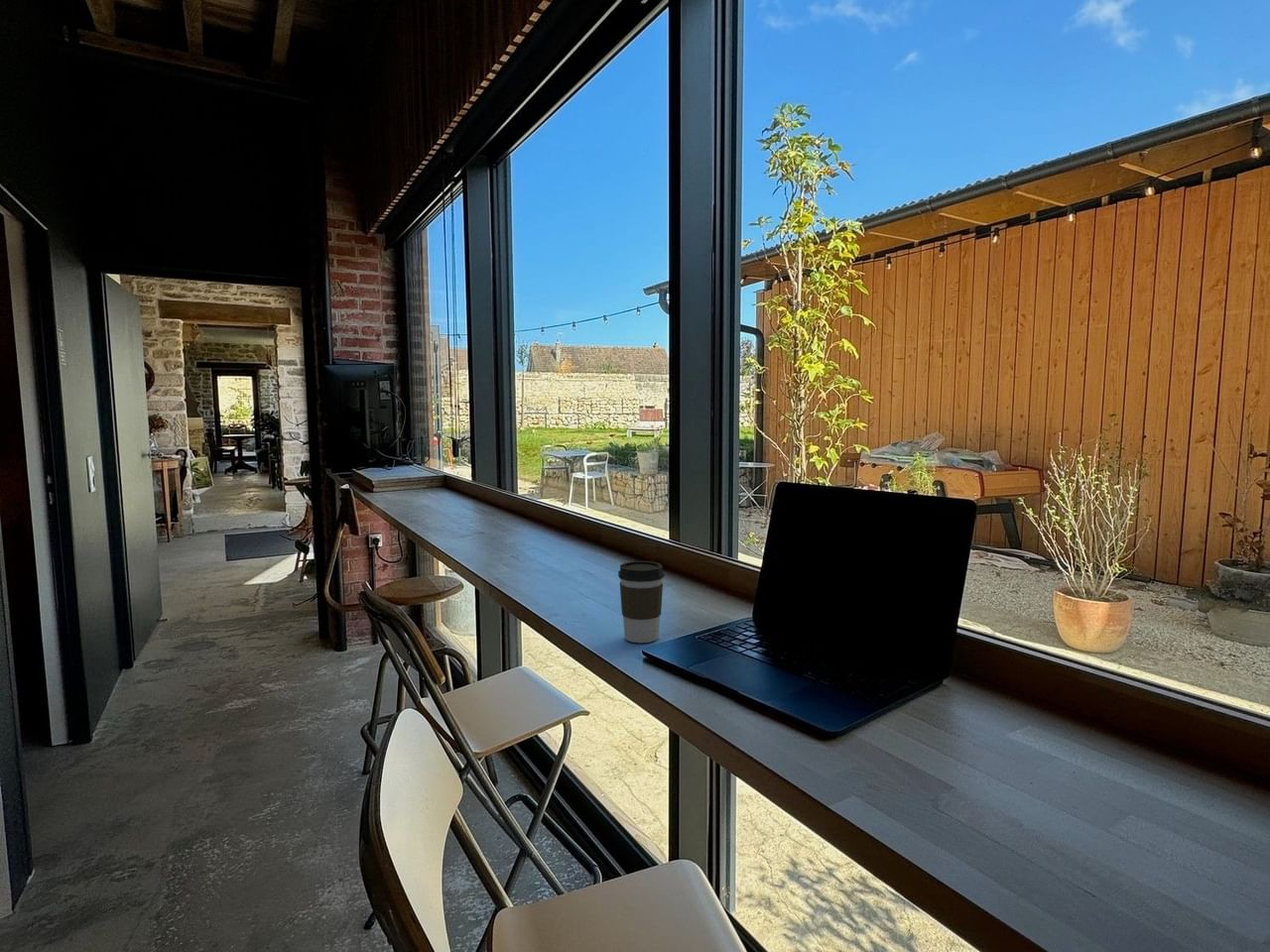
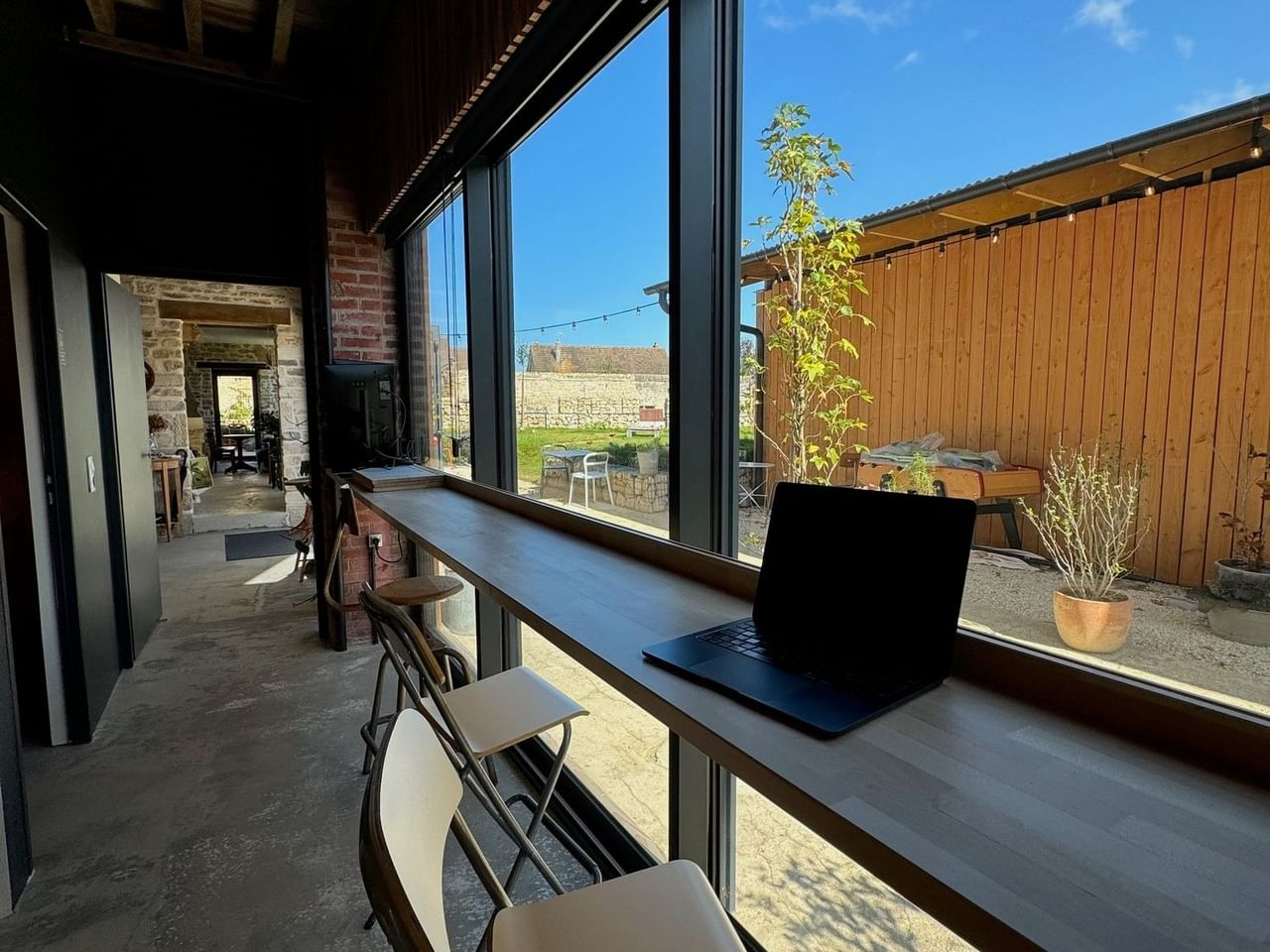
- coffee cup [617,560,666,644]
